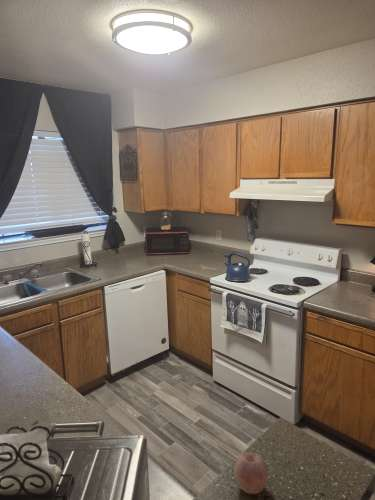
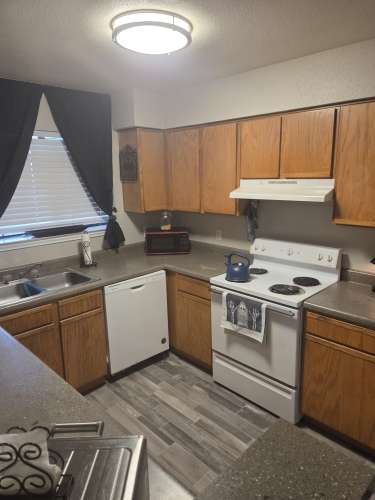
- fruit [233,451,269,495]
